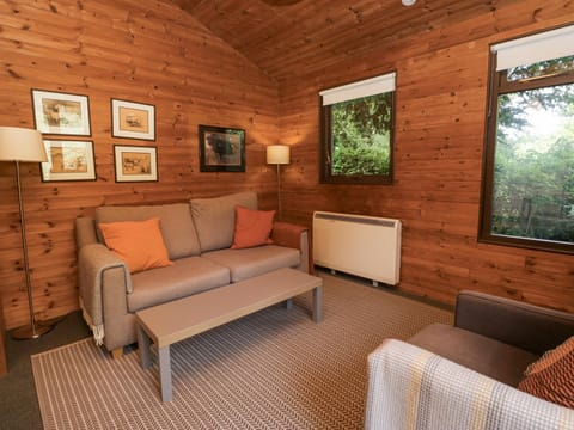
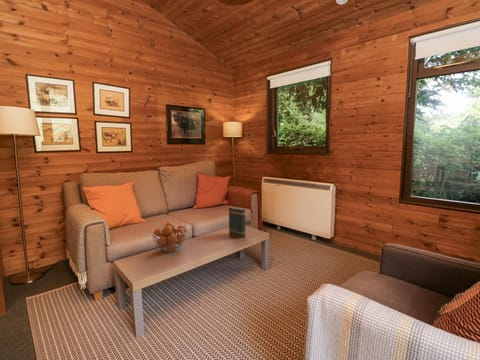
+ book [228,206,247,239]
+ fruit basket [150,221,189,253]
